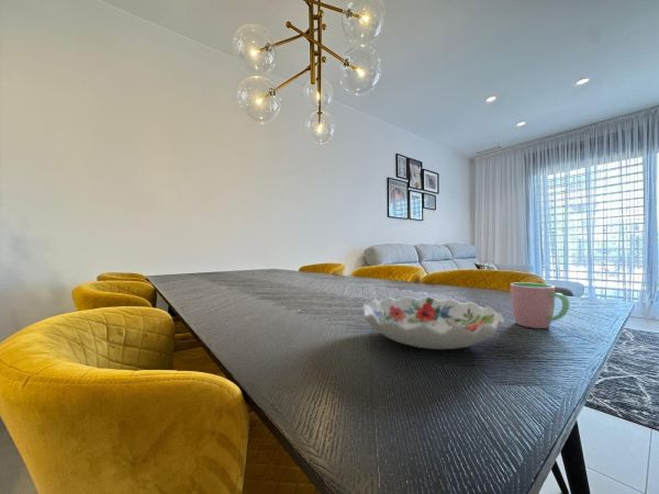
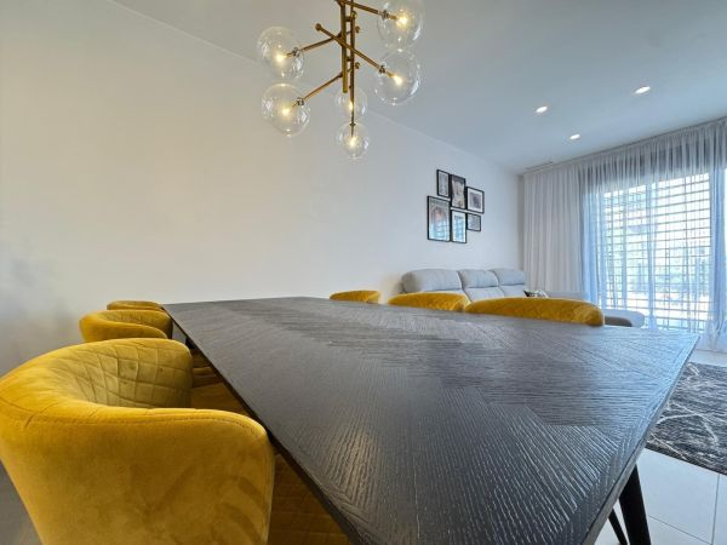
- cup [510,281,570,329]
- decorative bowl [359,294,505,350]
